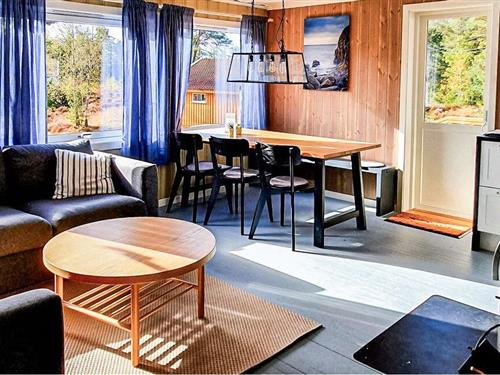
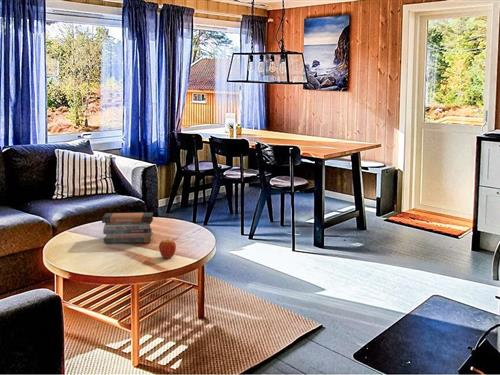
+ book stack [101,212,154,244]
+ fruit [158,239,177,259]
